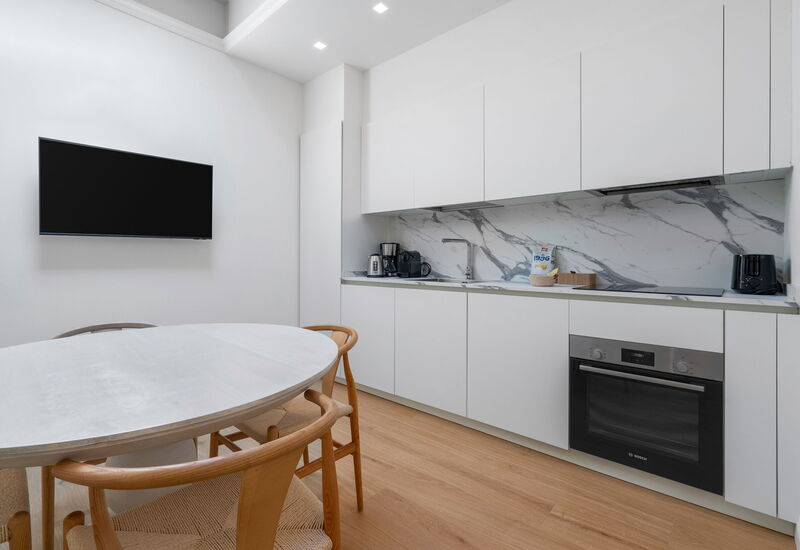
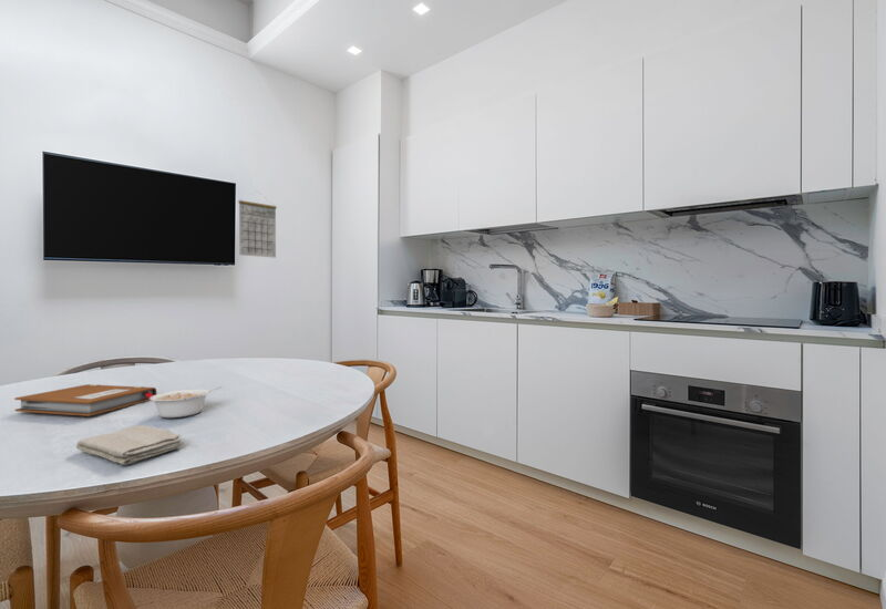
+ calendar [237,190,278,259]
+ notebook [13,383,157,417]
+ legume [150,385,223,419]
+ washcloth [75,424,184,466]
